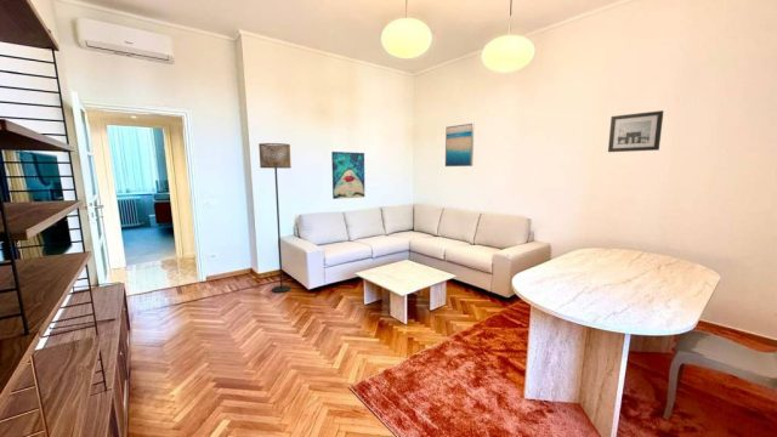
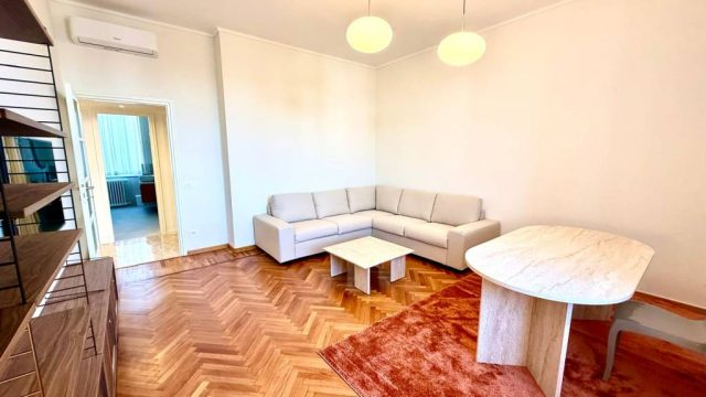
- wall art [607,109,664,153]
- floor lamp [257,142,293,294]
- wall art [330,151,365,200]
- wall art [444,123,475,168]
